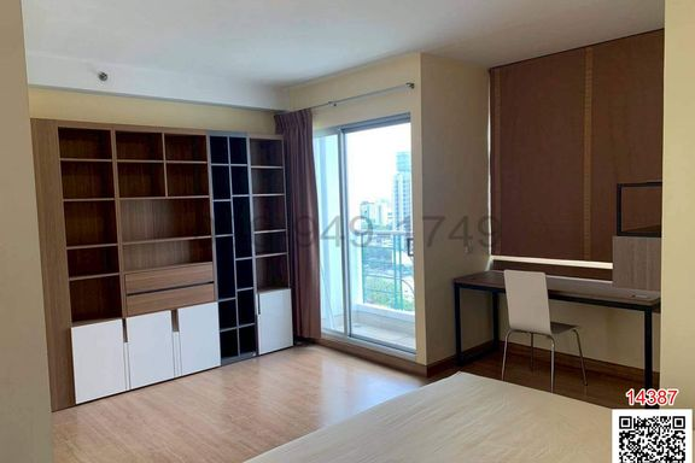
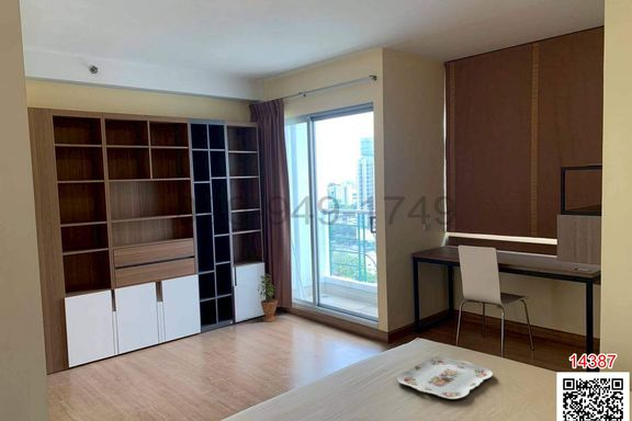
+ potted plant [257,272,279,322]
+ serving tray [396,356,494,400]
